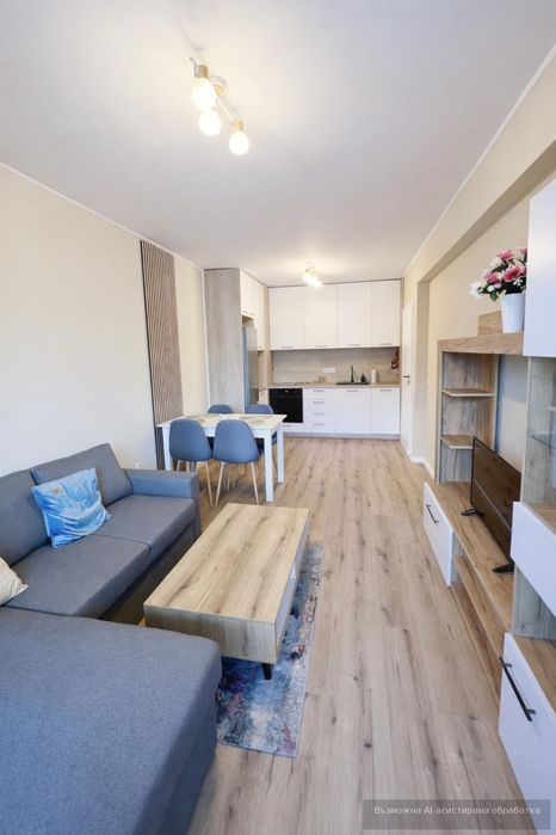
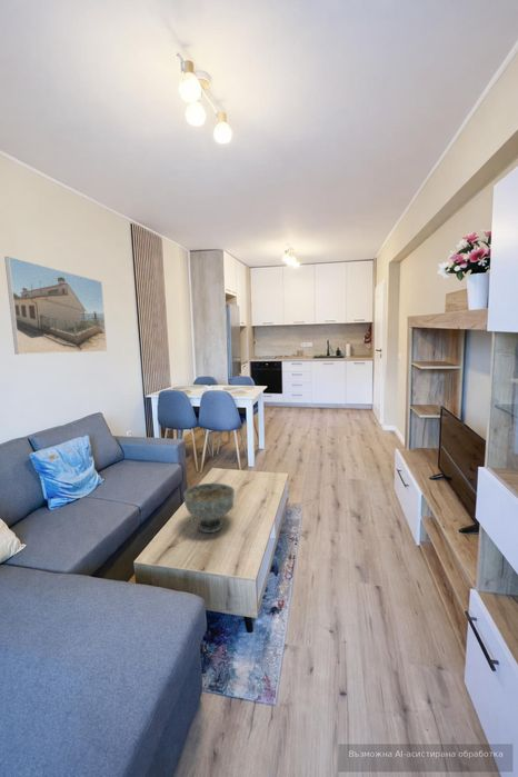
+ decorative bowl [182,482,236,534]
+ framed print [3,256,108,356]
